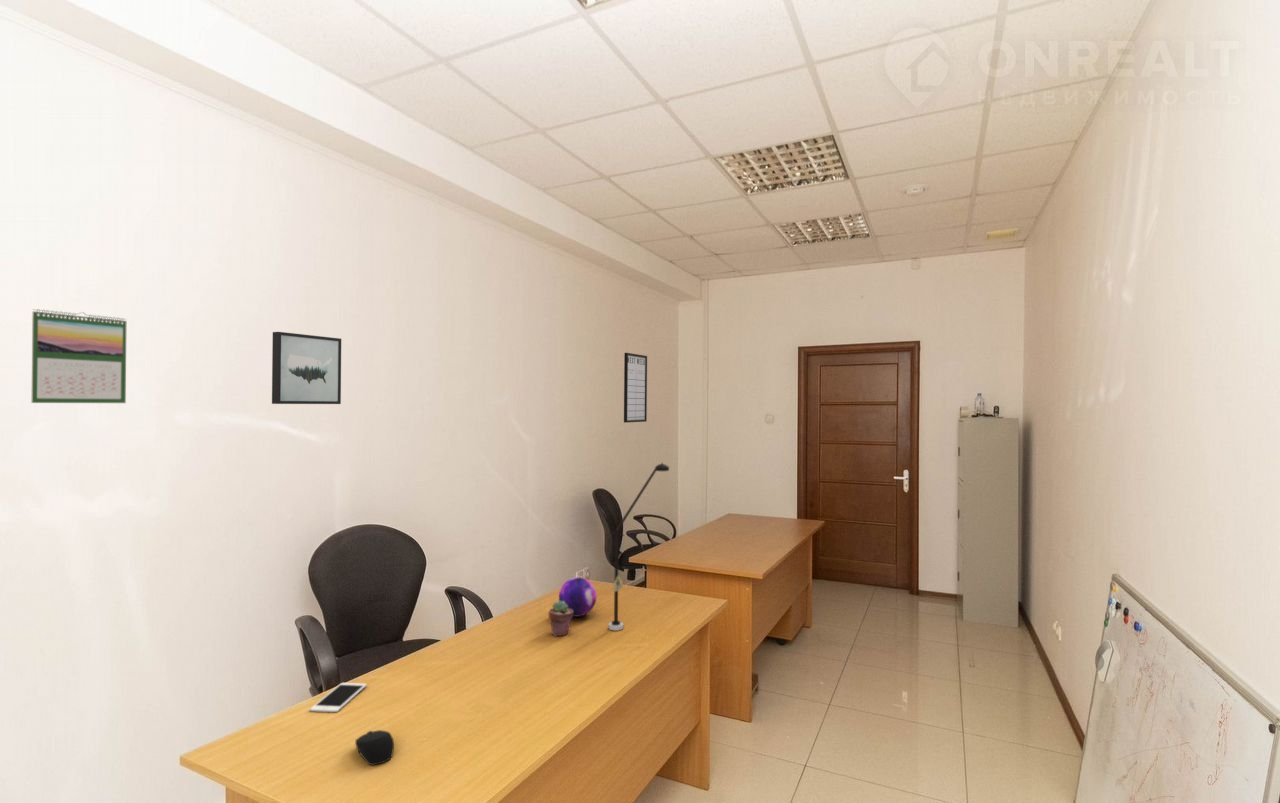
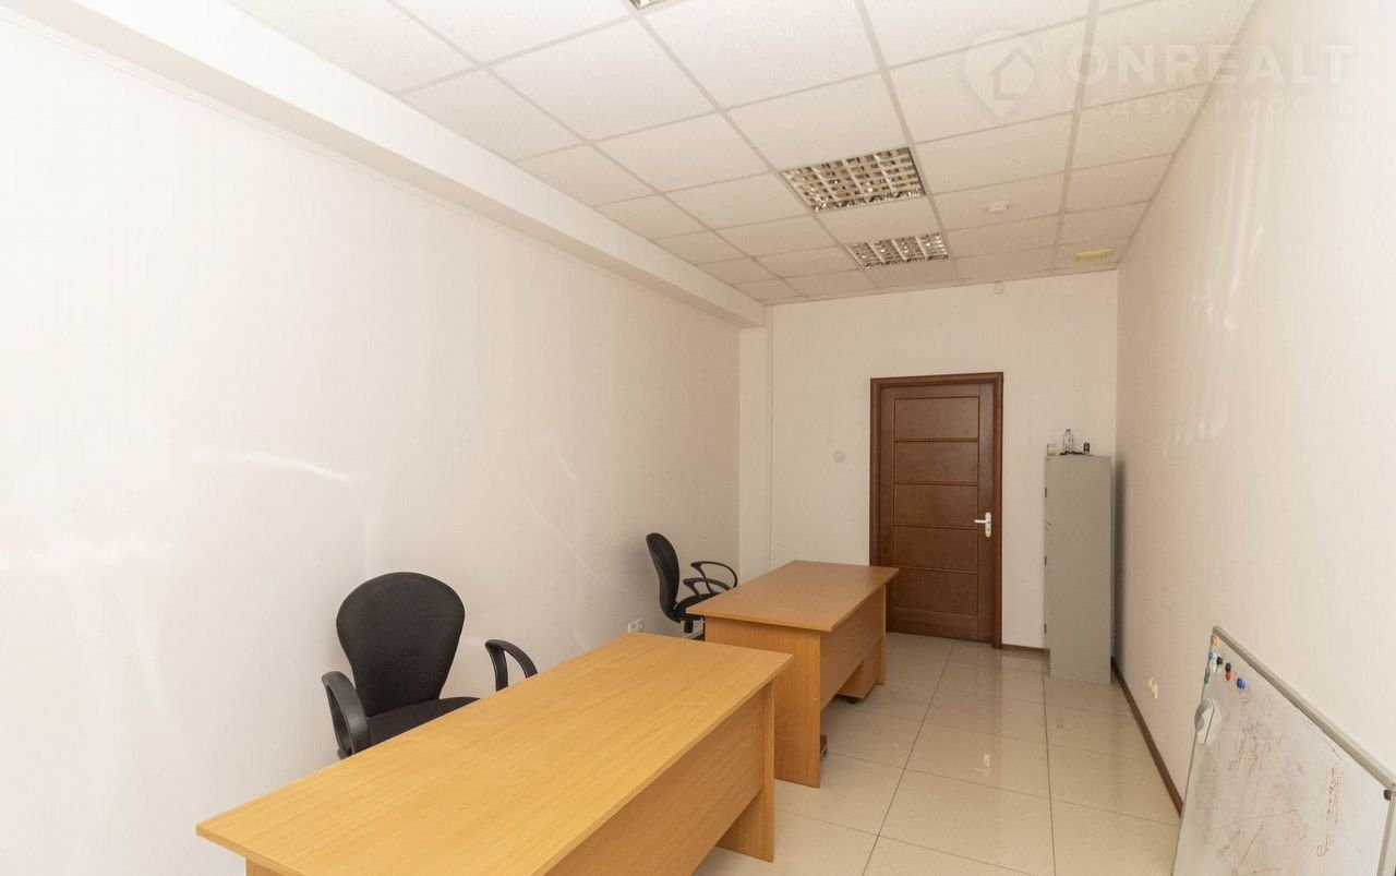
- wall art [271,331,342,405]
- computer mouse [354,729,395,766]
- decorative orb [558,576,598,618]
- writing board [623,352,648,424]
- potted succulent [548,599,574,637]
- calendar [30,308,128,404]
- desk lamp [608,462,670,632]
- cell phone [309,682,368,713]
